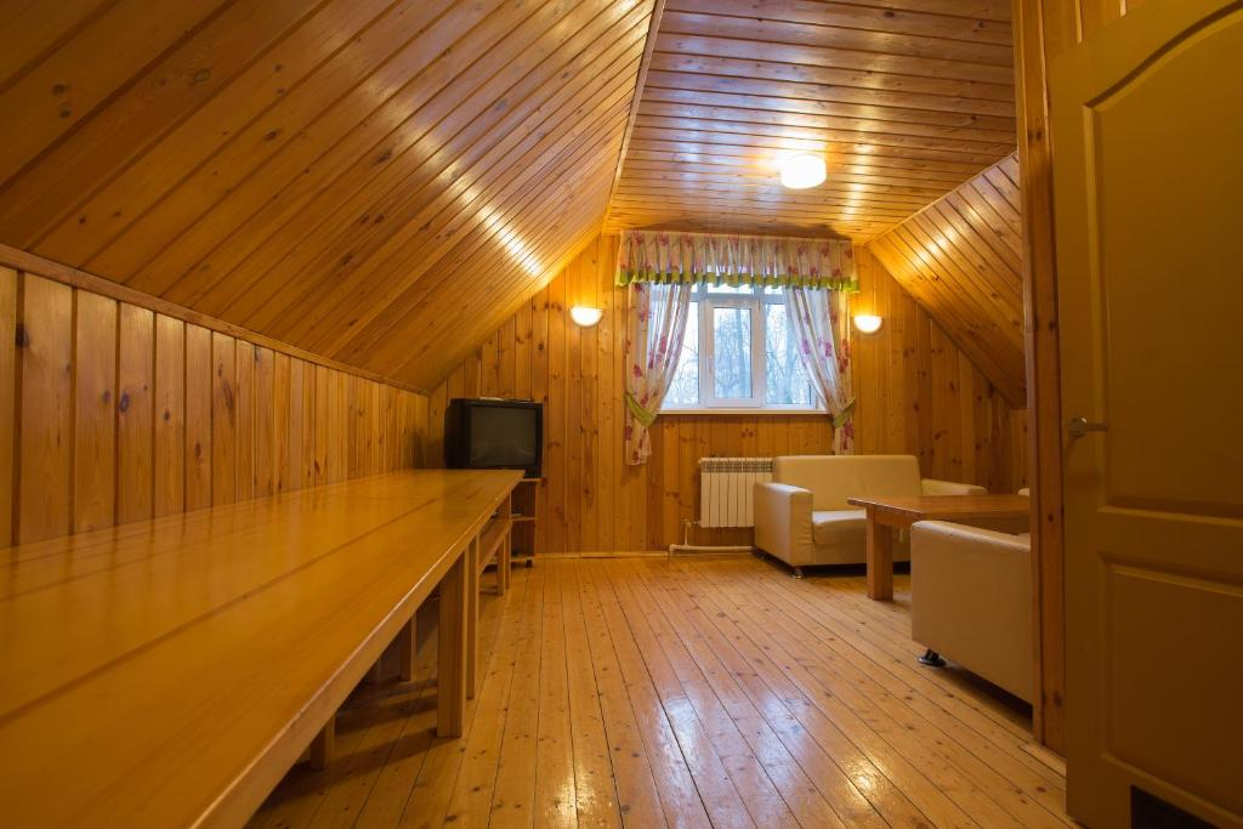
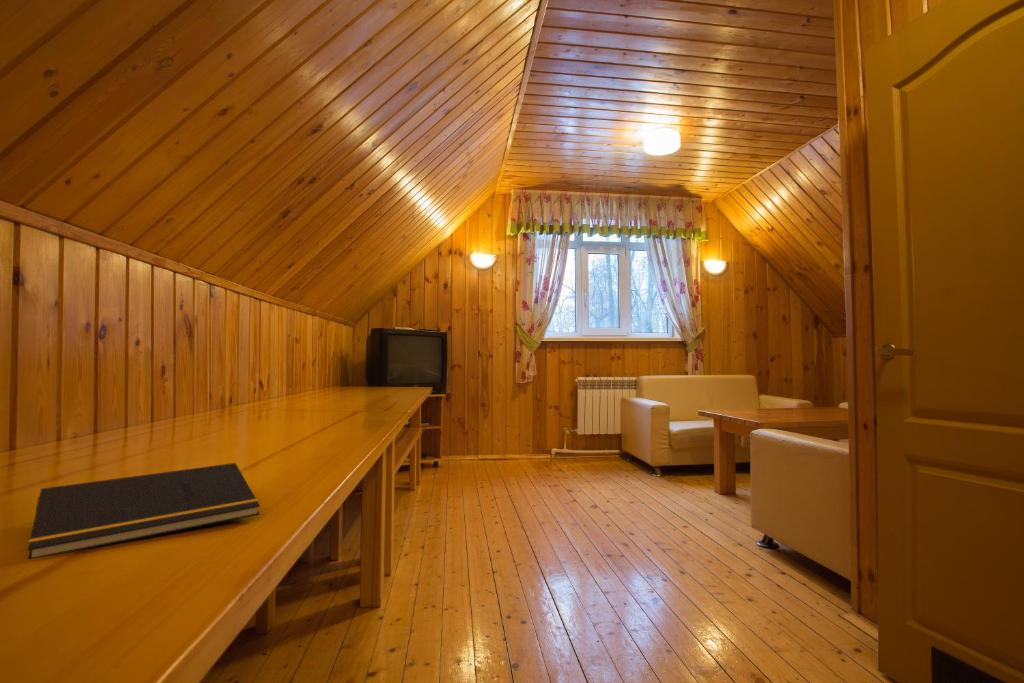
+ notepad [27,462,261,560]
